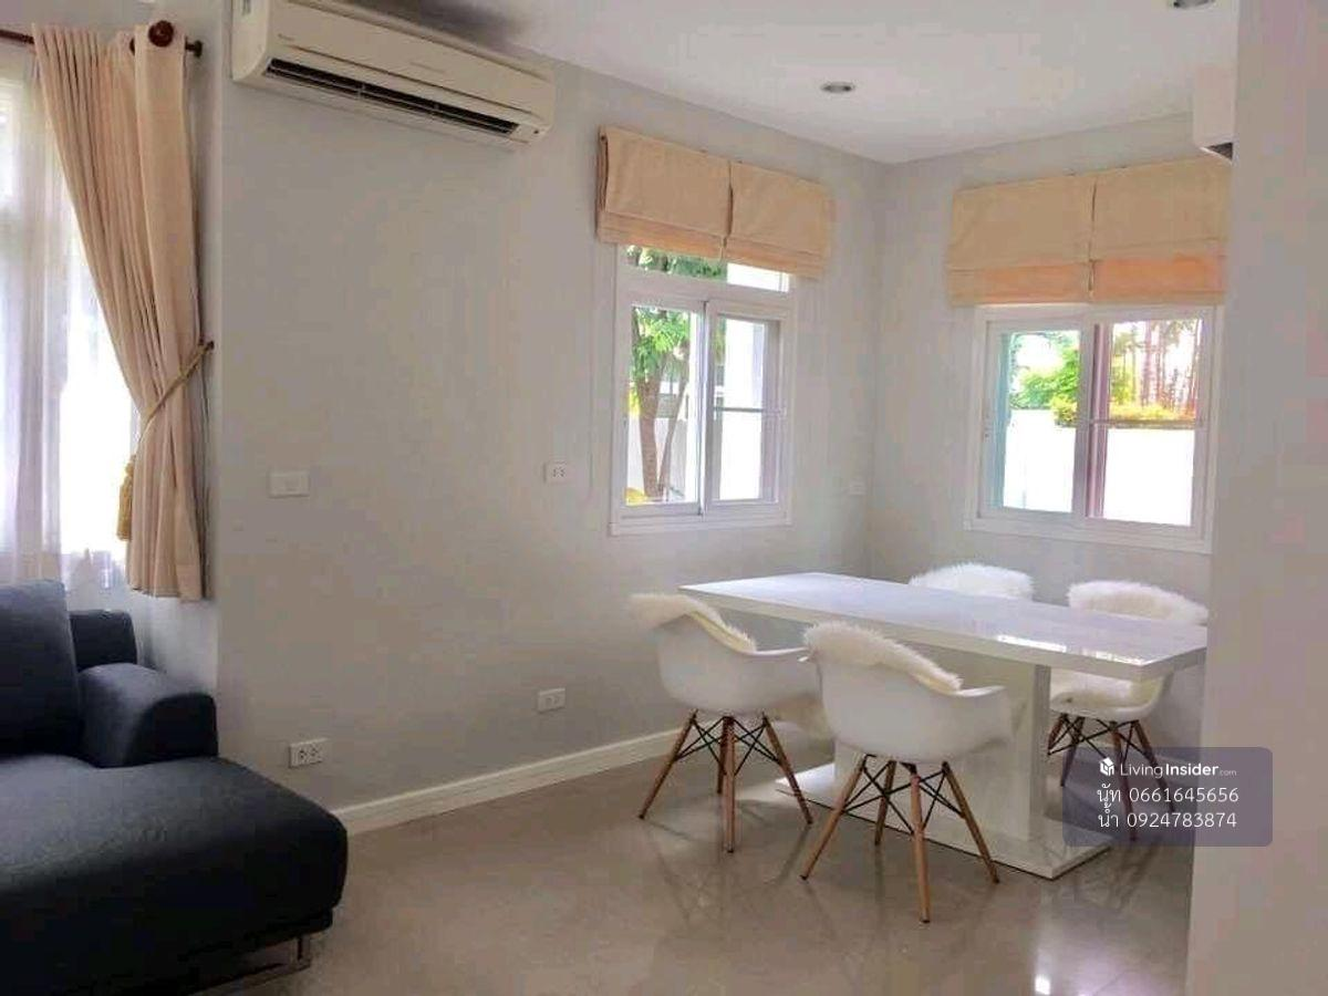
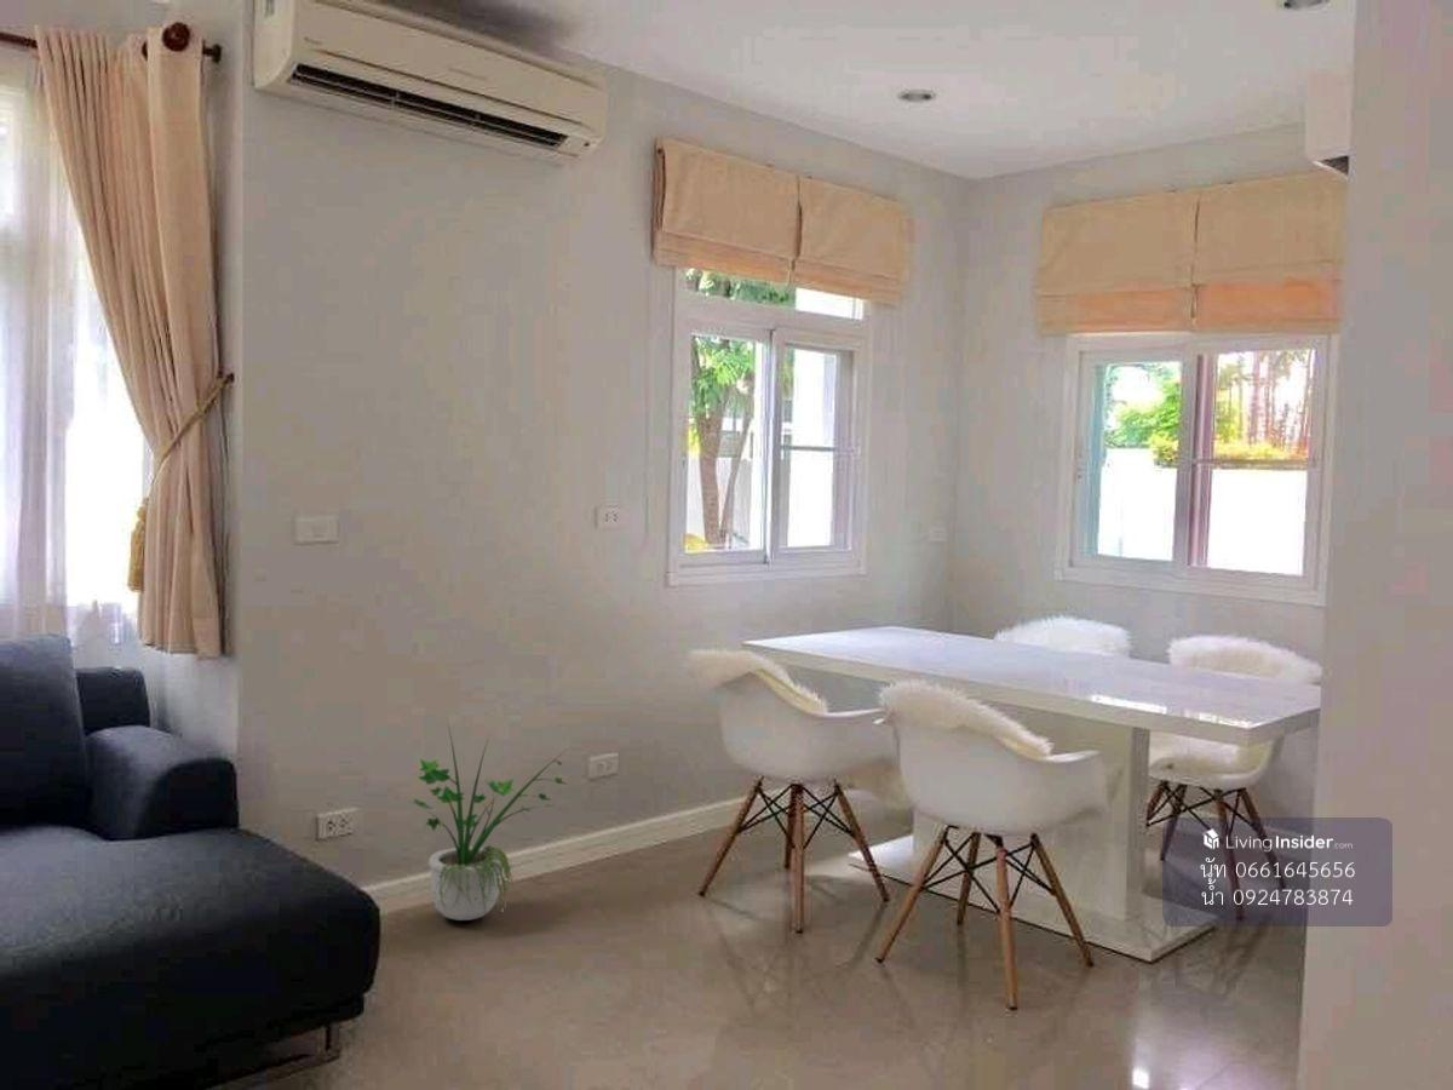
+ potted plant [406,717,568,922]
